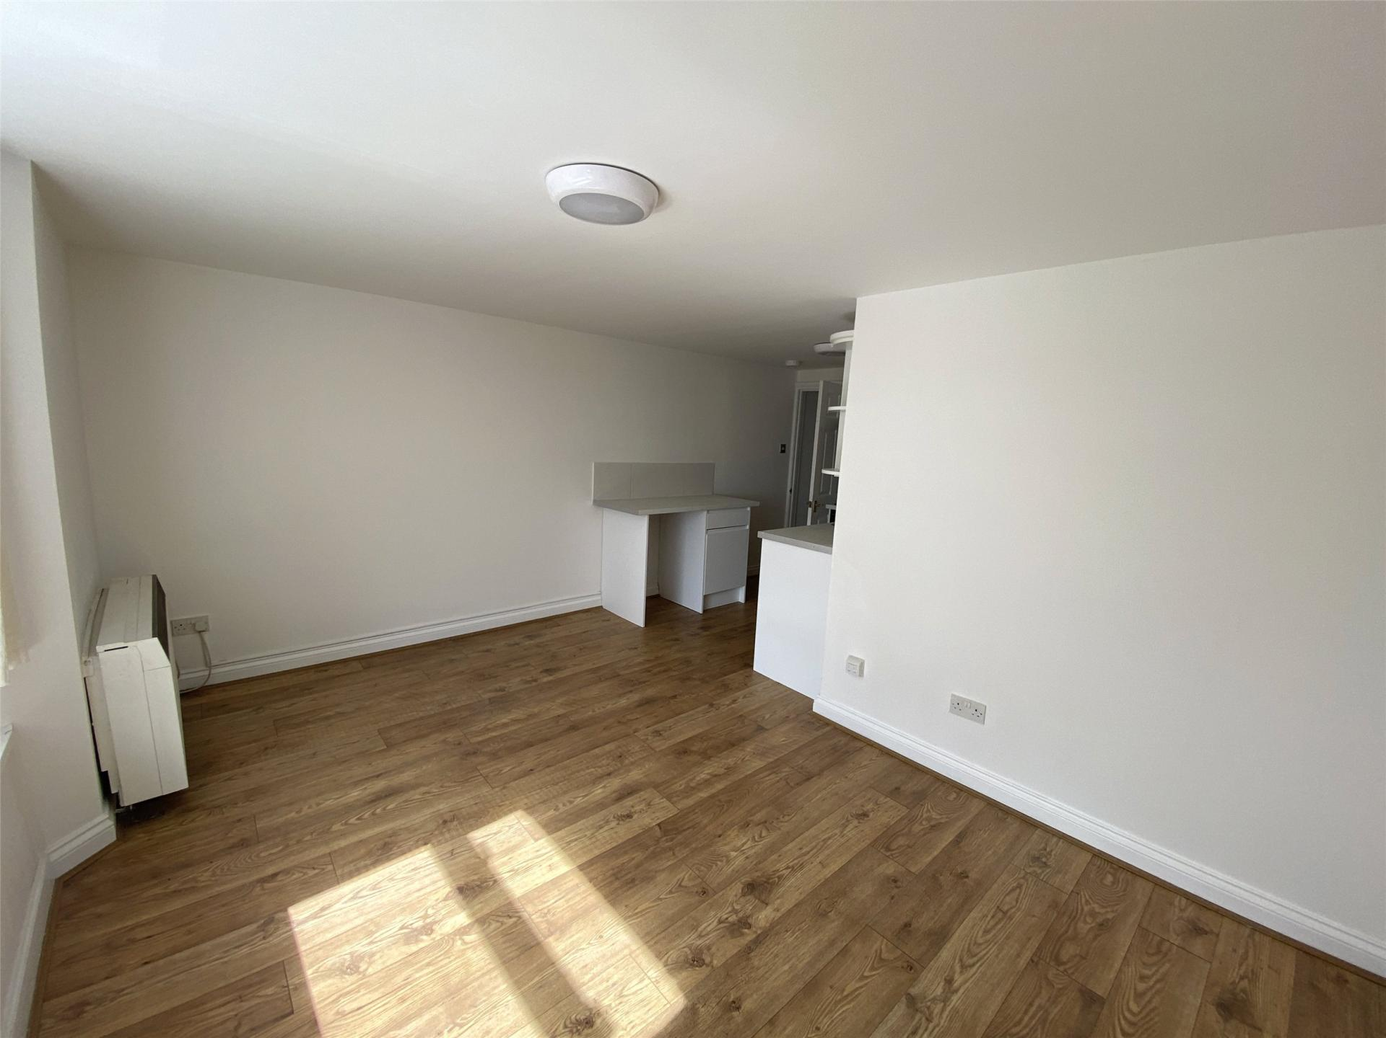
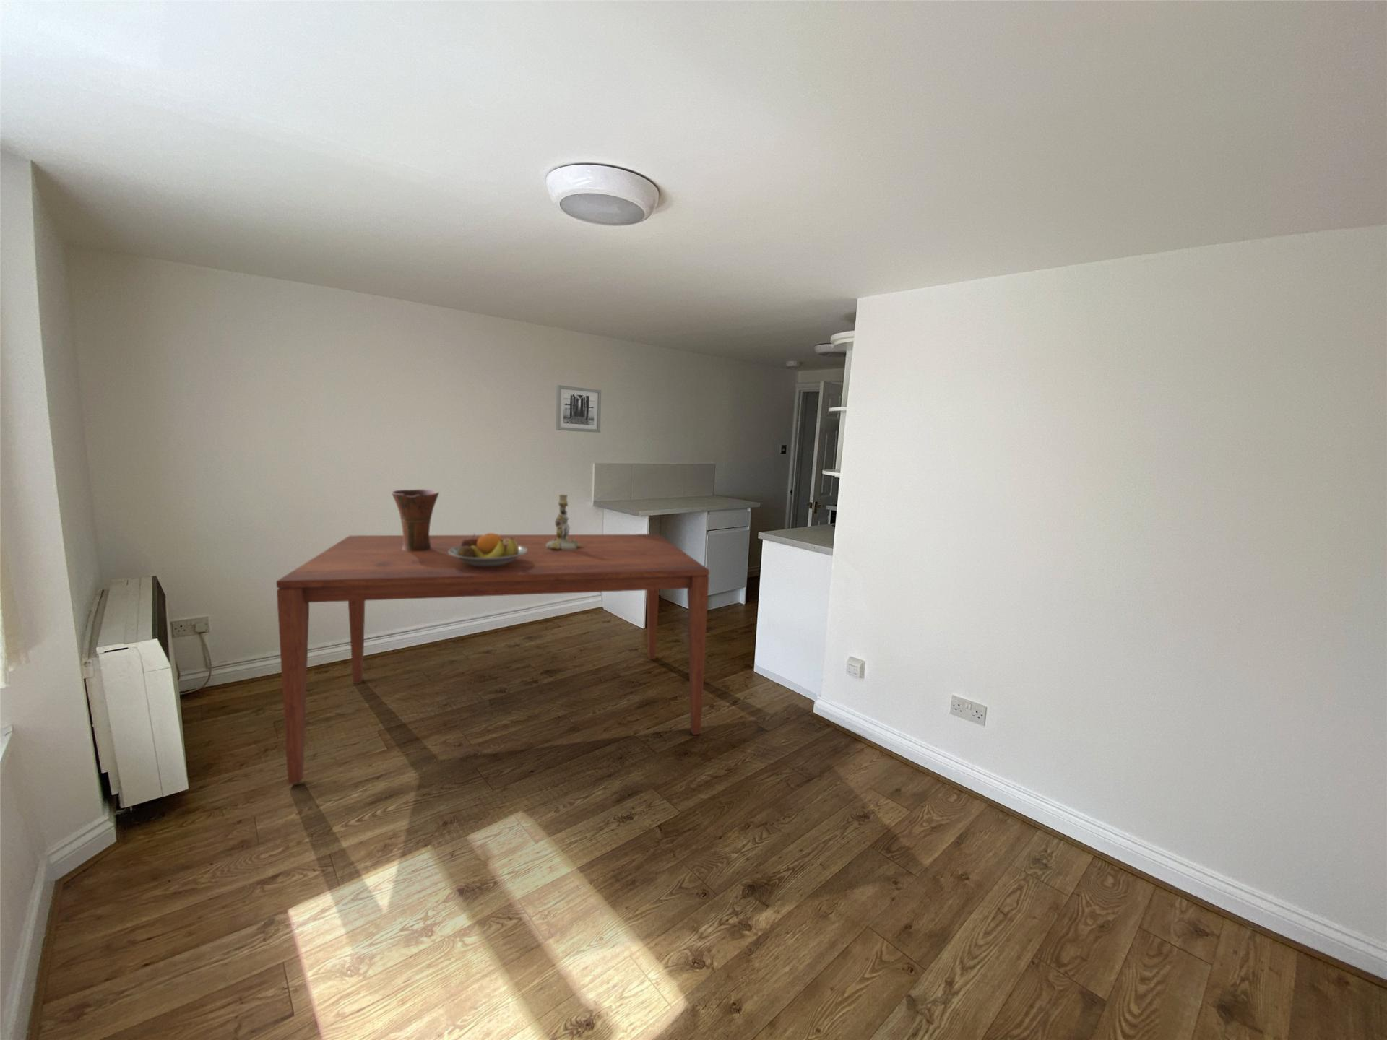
+ dining table [275,533,710,785]
+ vase [391,488,440,551]
+ candlestick [545,494,581,551]
+ fruit bowl [449,532,527,567]
+ wall art [555,385,602,434]
